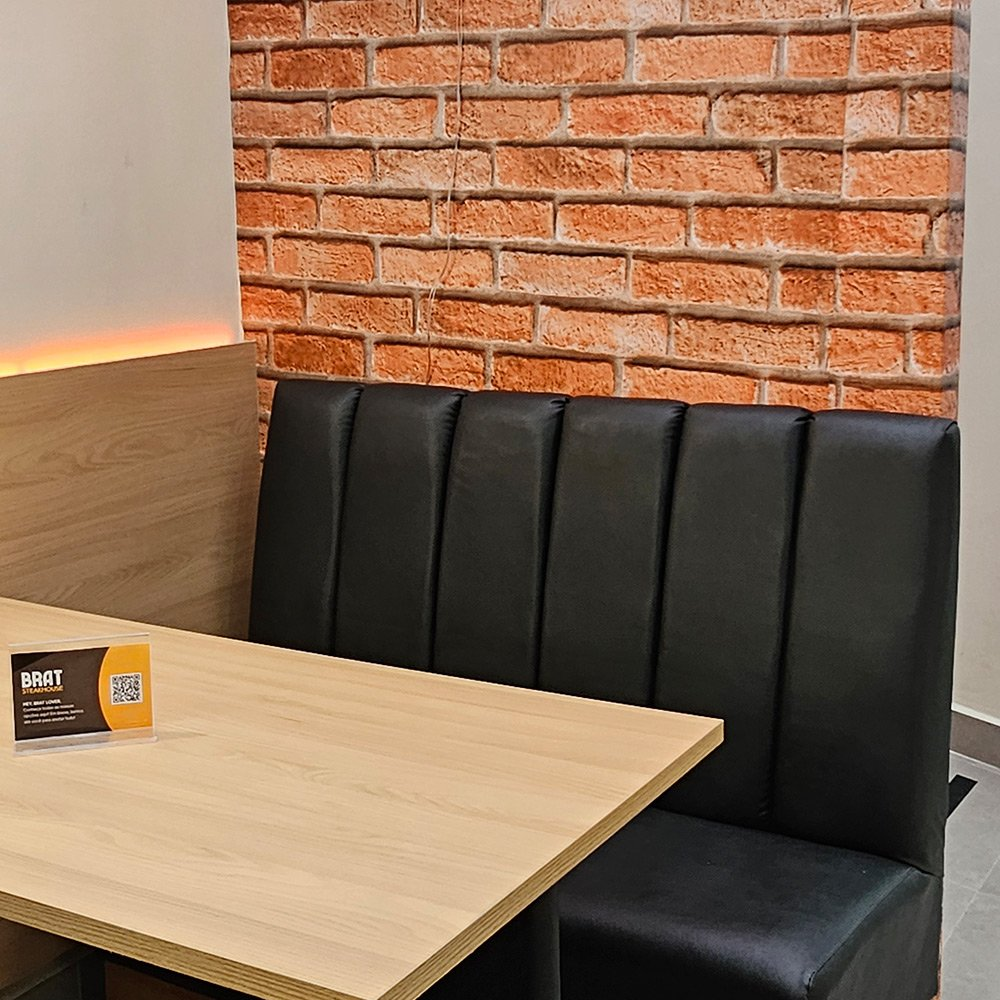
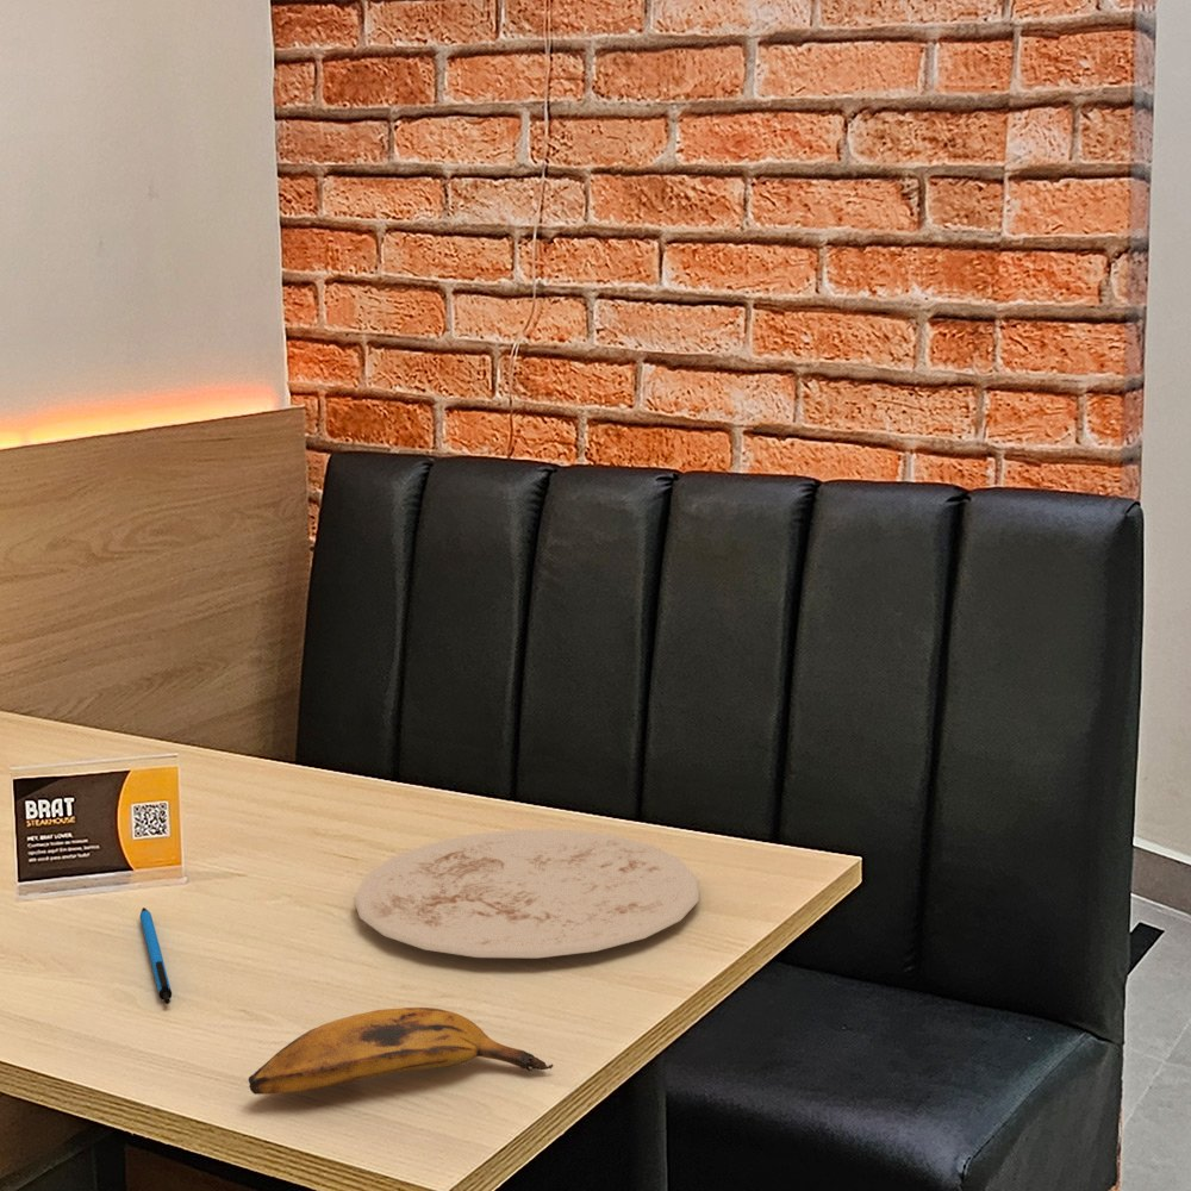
+ plate [353,829,700,959]
+ banana [248,1006,555,1096]
+ pen [138,906,173,1005]
